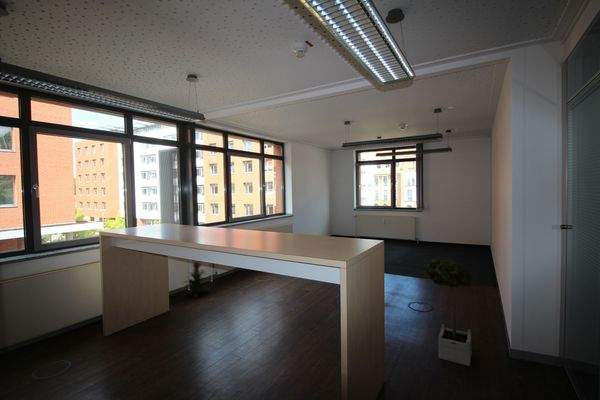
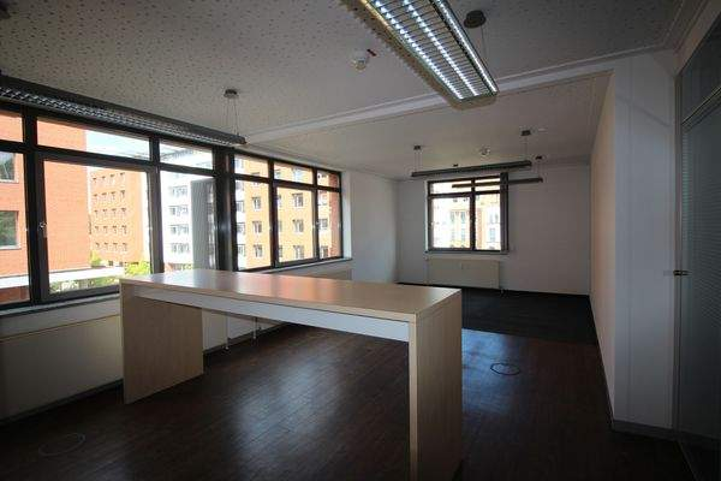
- potted tree [425,258,474,367]
- indoor plant [181,260,212,298]
